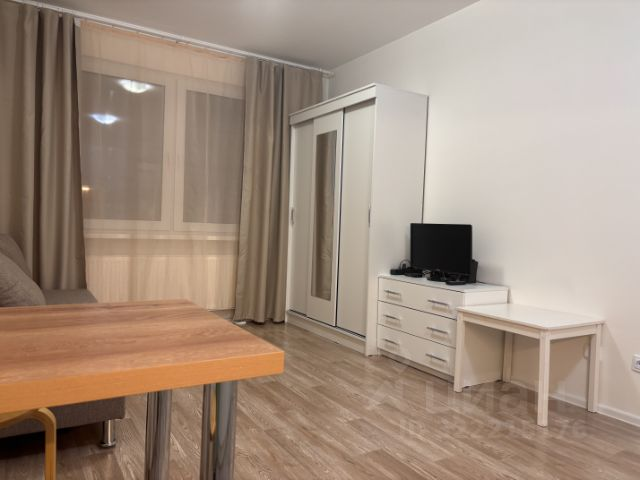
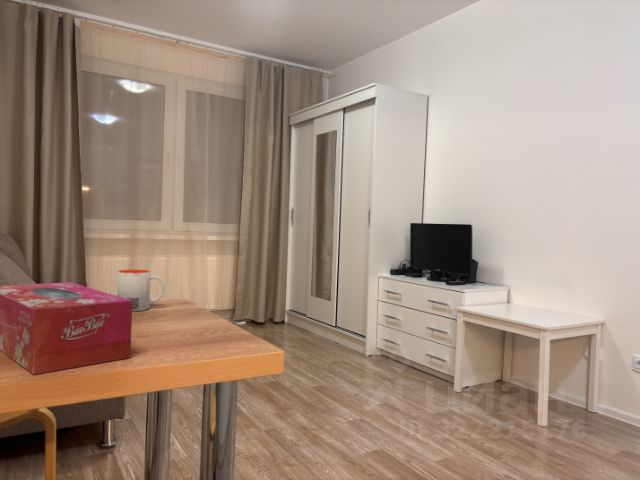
+ tissue box [0,281,133,376]
+ mug [116,269,165,312]
